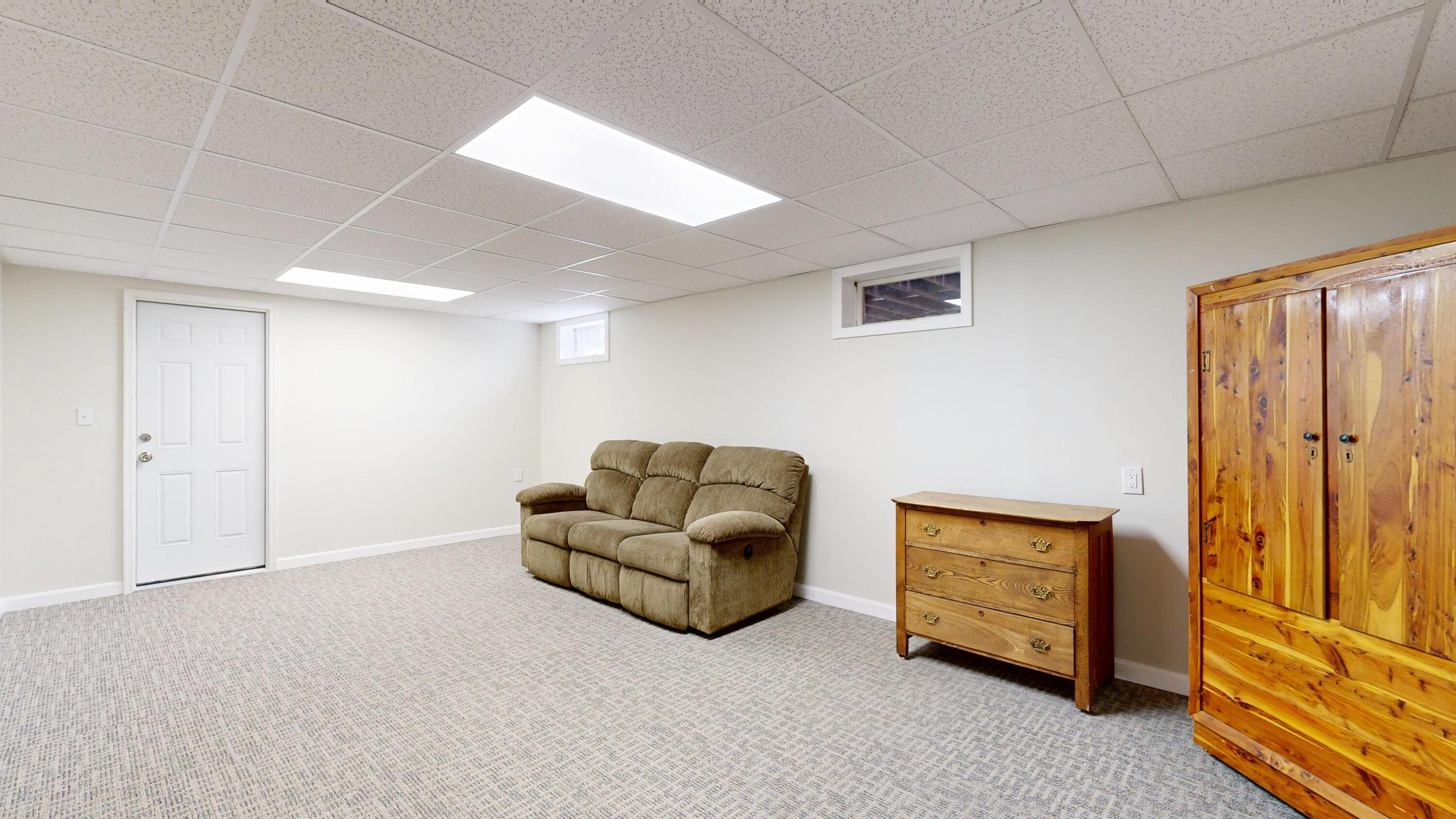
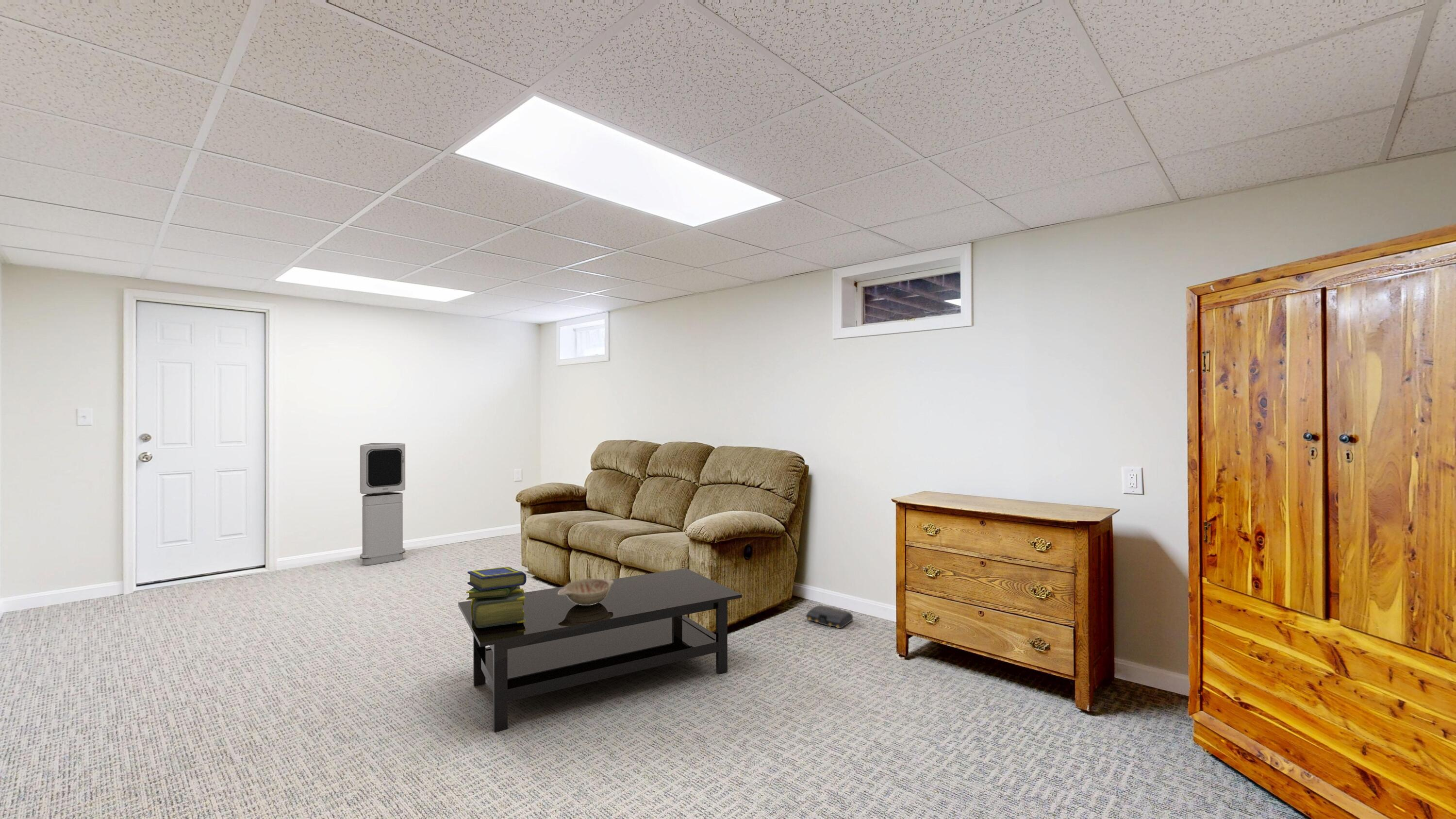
+ bag [805,605,854,629]
+ air purifier [360,442,406,566]
+ stack of books [466,567,527,628]
+ coffee table [458,568,743,733]
+ decorative bowl [558,578,613,605]
